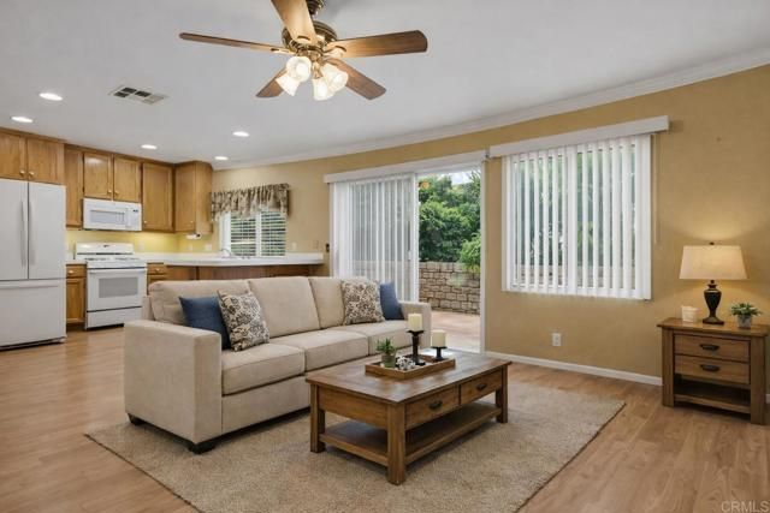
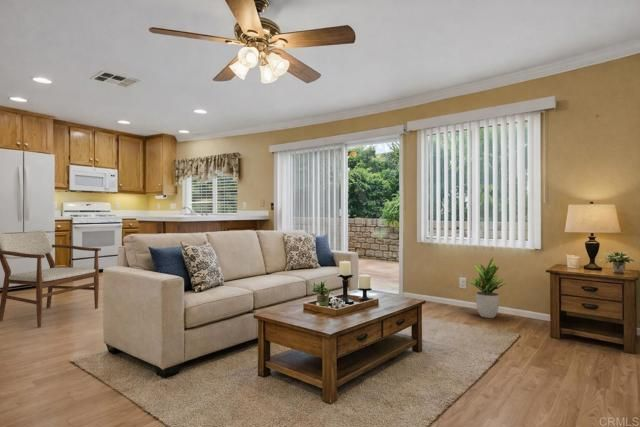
+ potted plant [467,257,510,319]
+ armchair [0,229,102,328]
